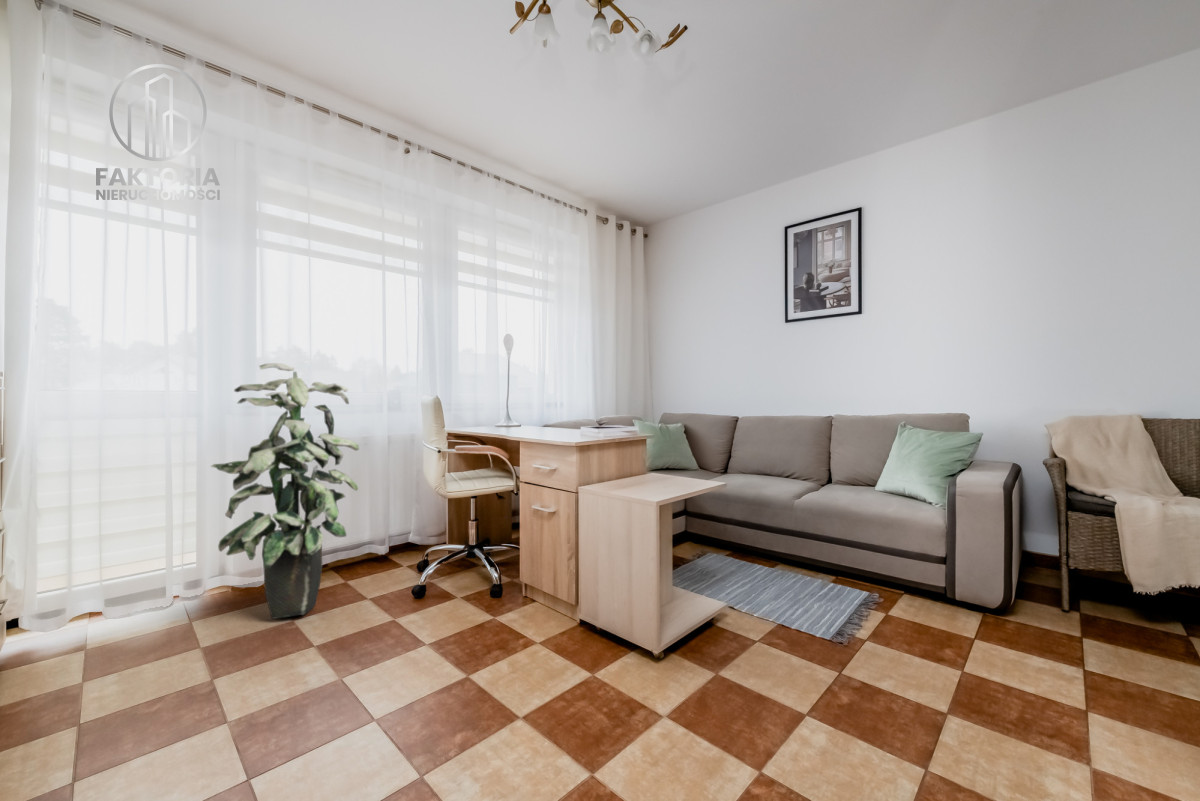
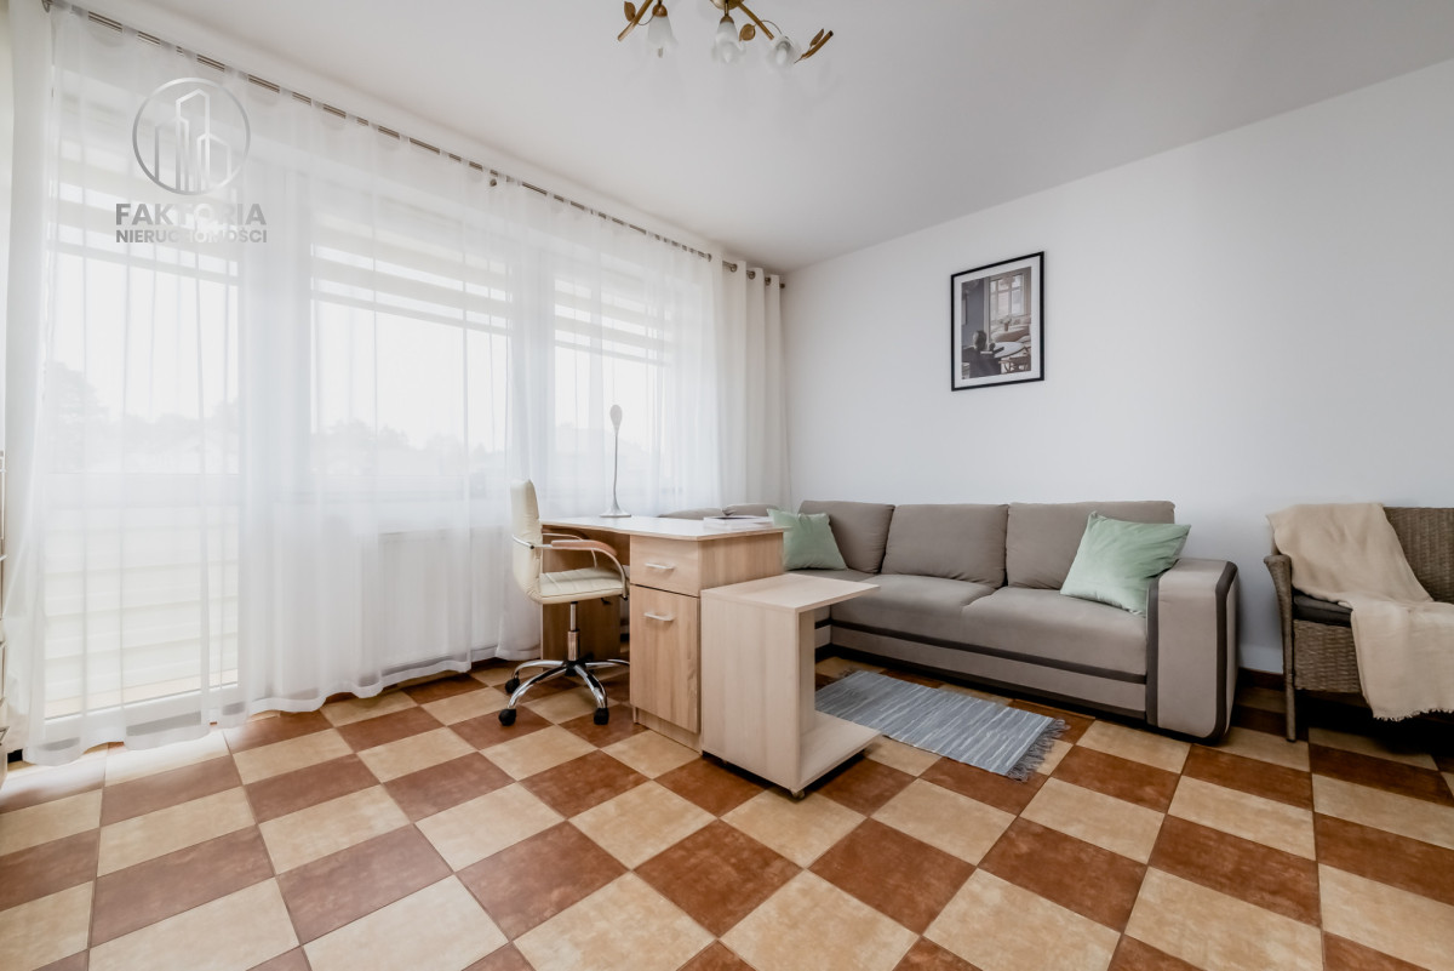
- indoor plant [209,362,360,620]
